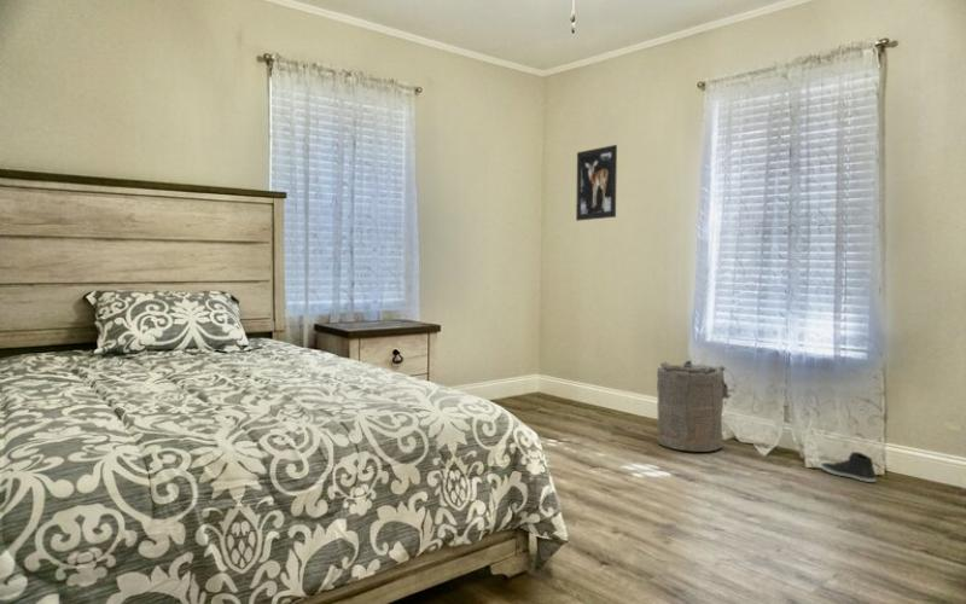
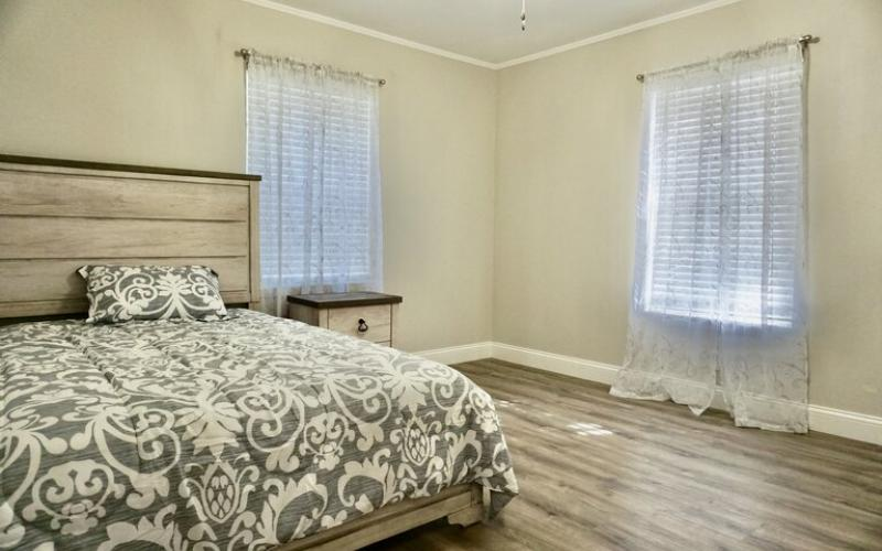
- laundry hamper [656,359,737,453]
- wall art [575,144,618,222]
- sneaker [819,451,878,483]
